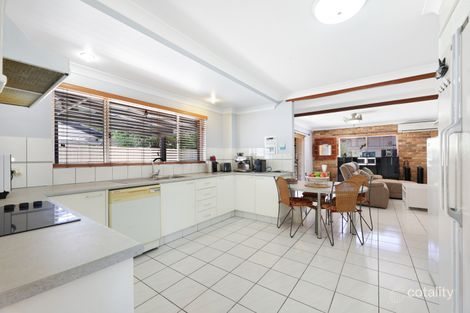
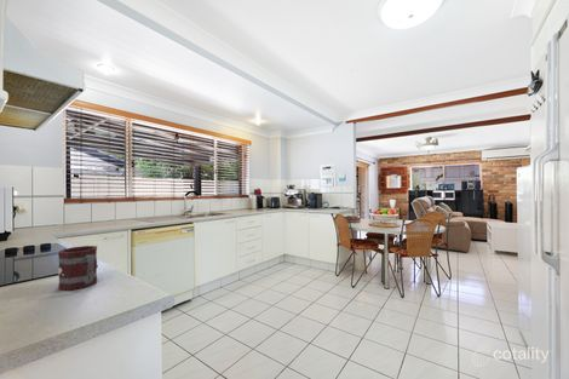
+ mug [57,245,98,292]
